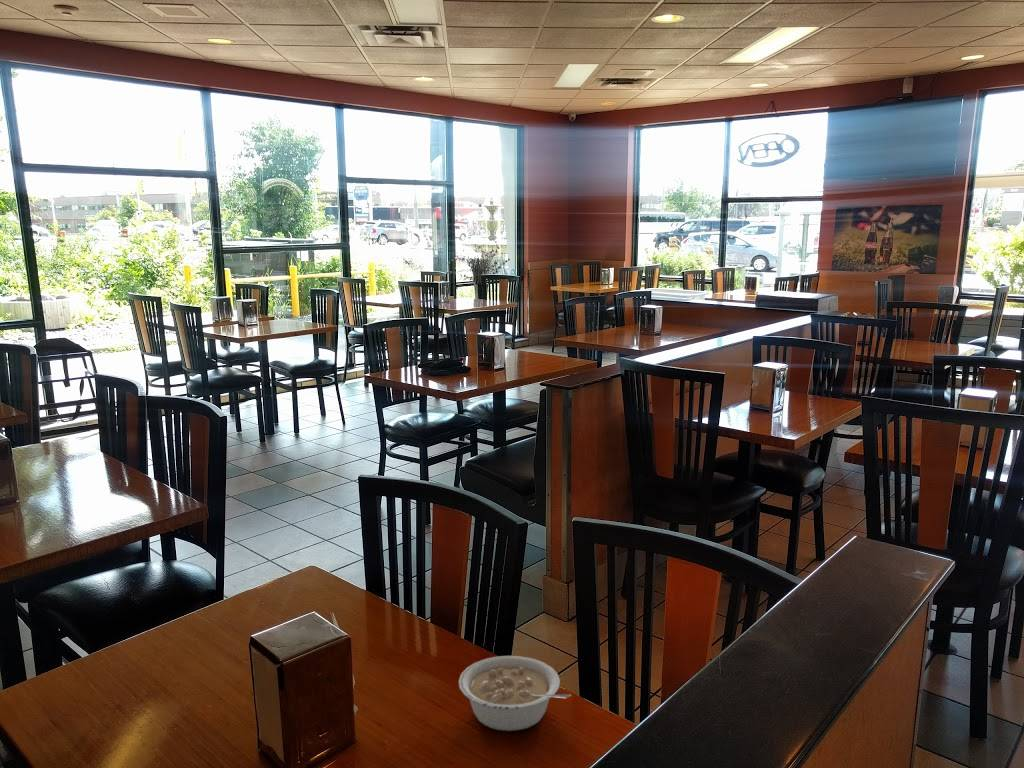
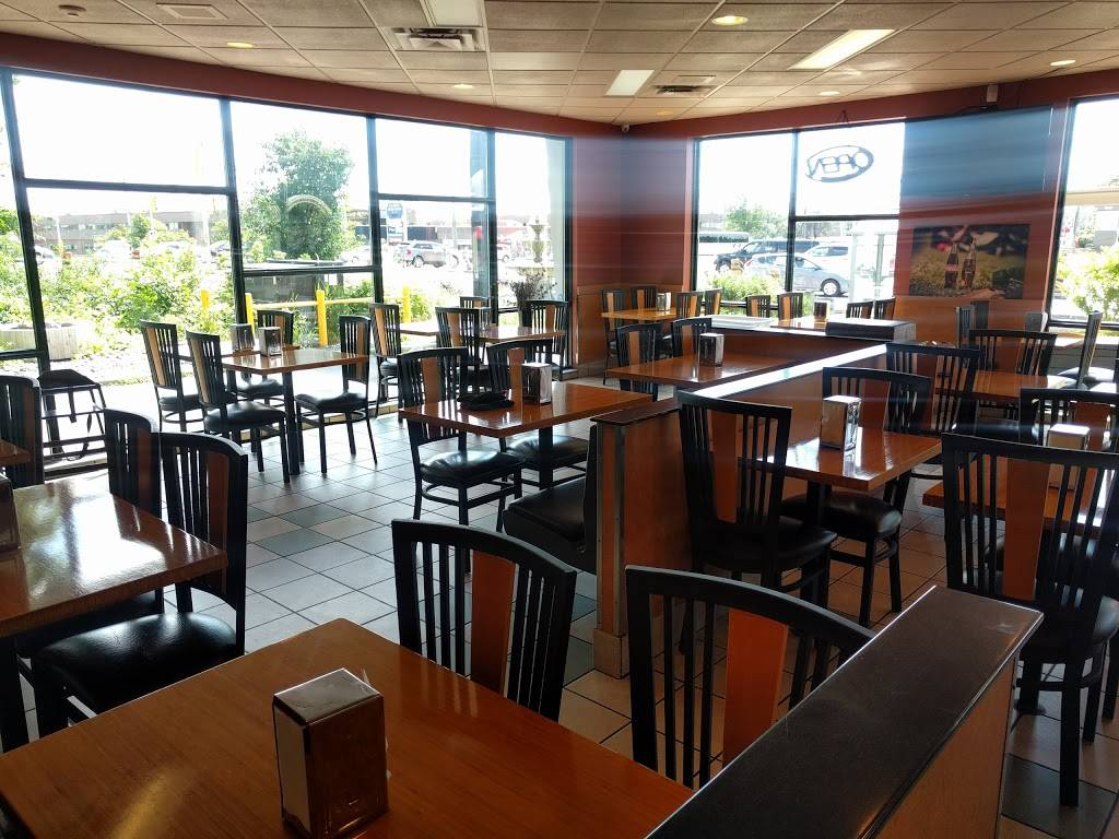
- legume [458,655,572,732]
